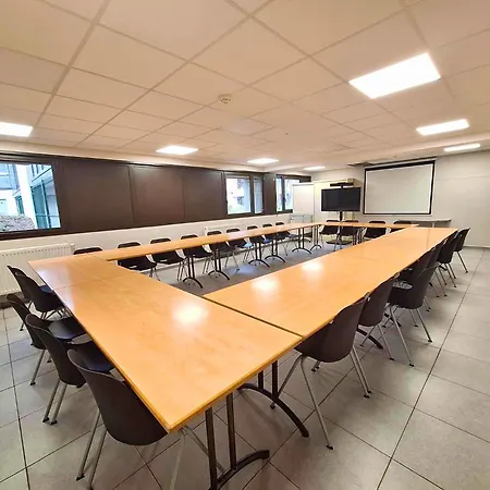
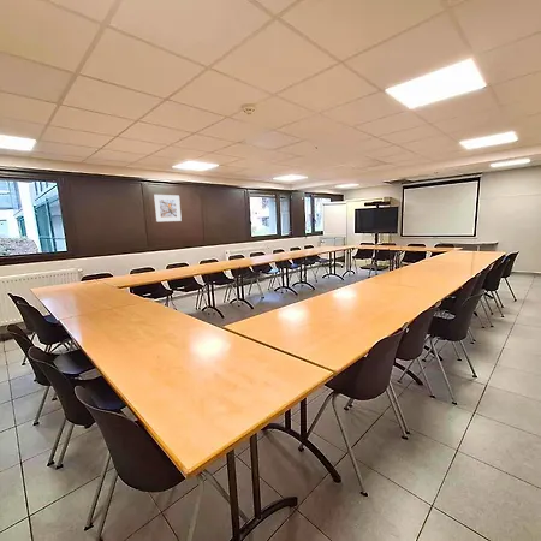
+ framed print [153,194,183,222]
